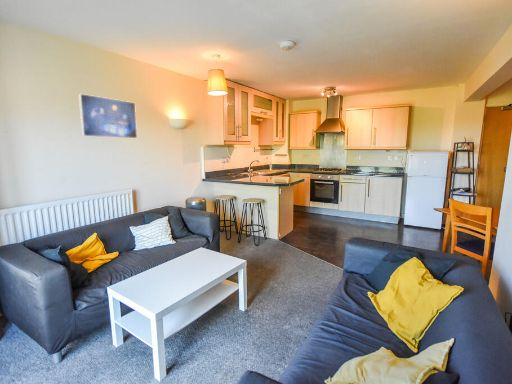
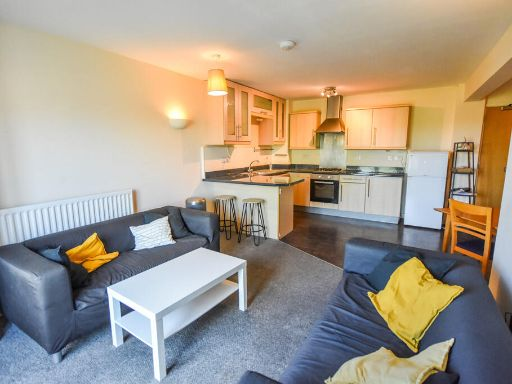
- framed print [78,93,138,139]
